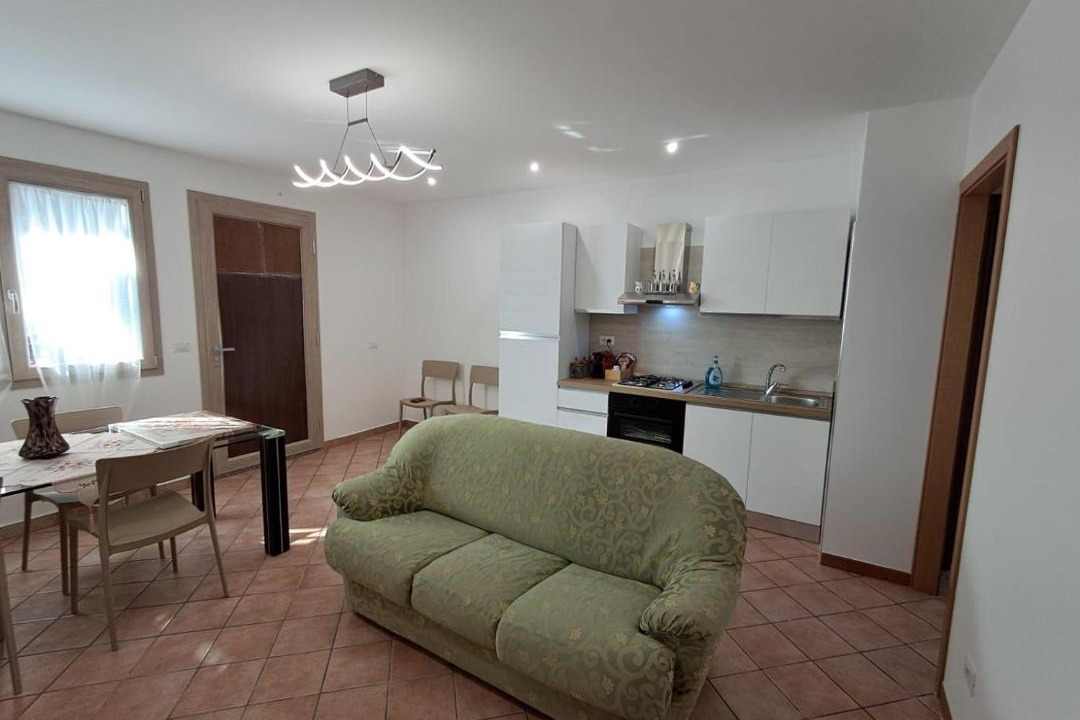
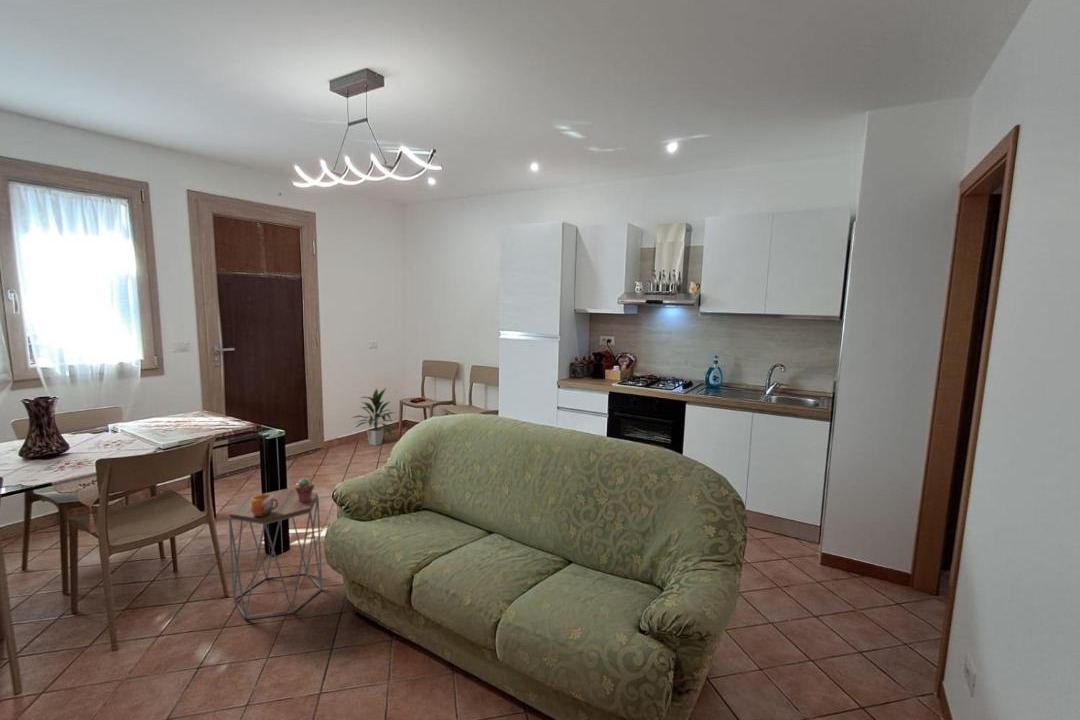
+ potted succulent [294,477,315,502]
+ indoor plant [351,387,397,447]
+ mug [250,493,279,516]
+ side table [228,488,323,619]
